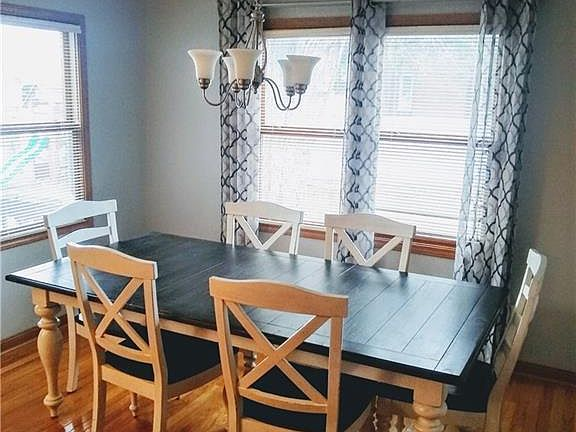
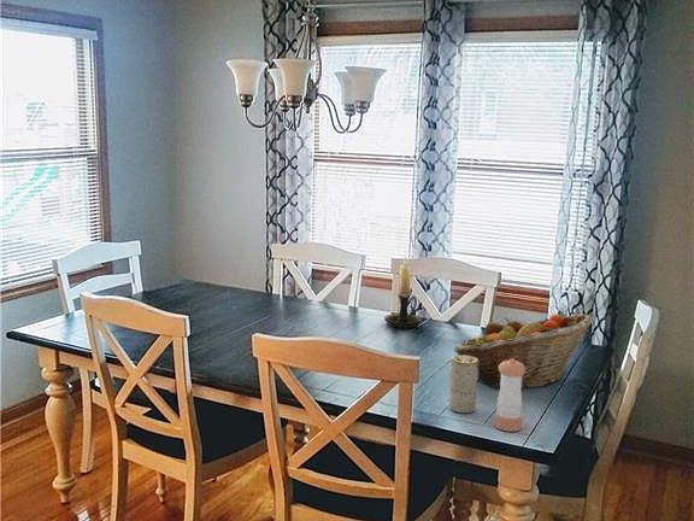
+ candle holder [383,254,423,329]
+ pepper shaker [493,359,525,433]
+ candle [448,355,478,414]
+ fruit basket [453,312,594,390]
